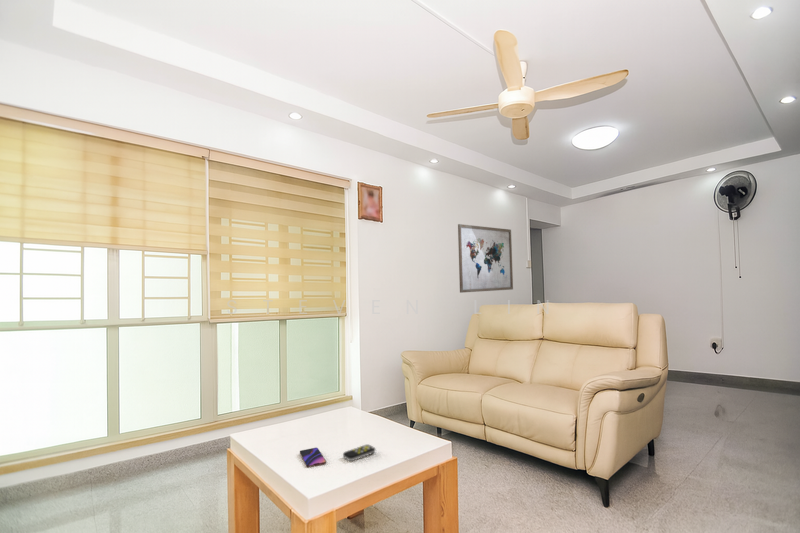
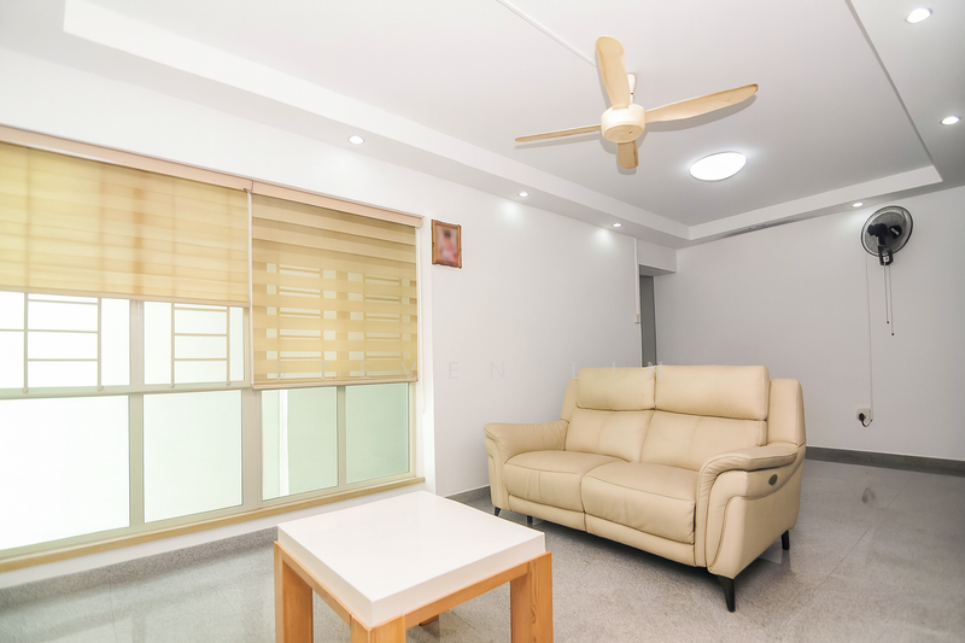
- wall art [457,223,514,294]
- smartphone [299,447,327,468]
- remote control [342,443,376,462]
